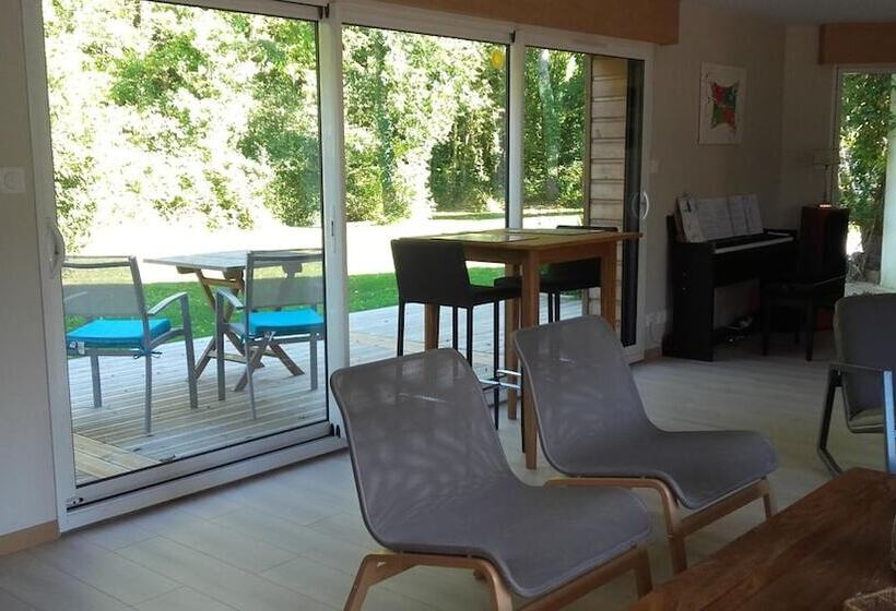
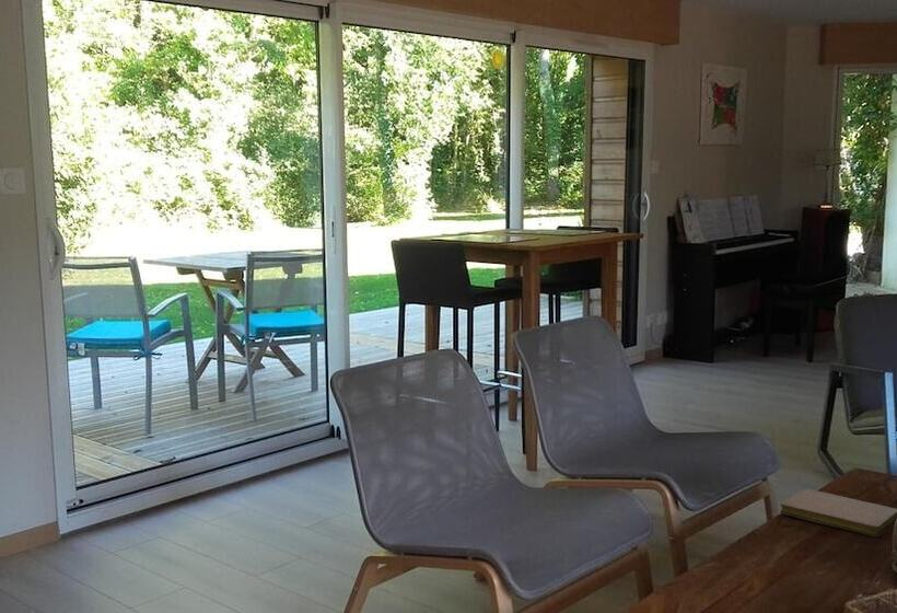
+ notebook [779,488,897,539]
